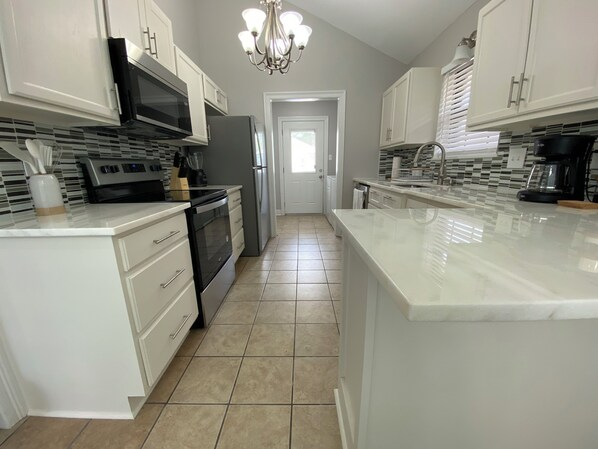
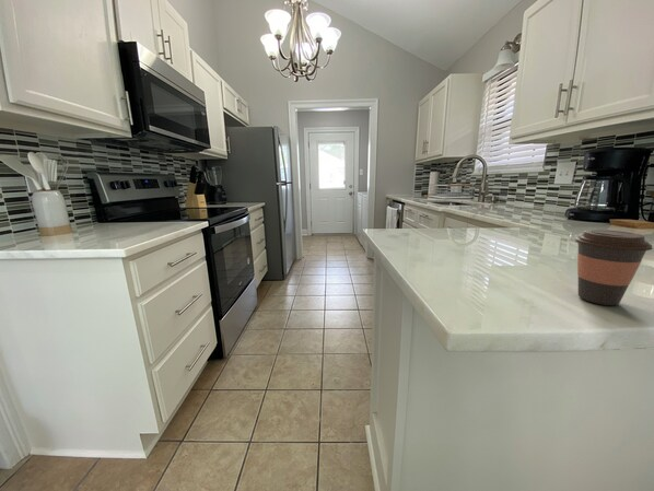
+ coffee cup [573,229,654,306]
